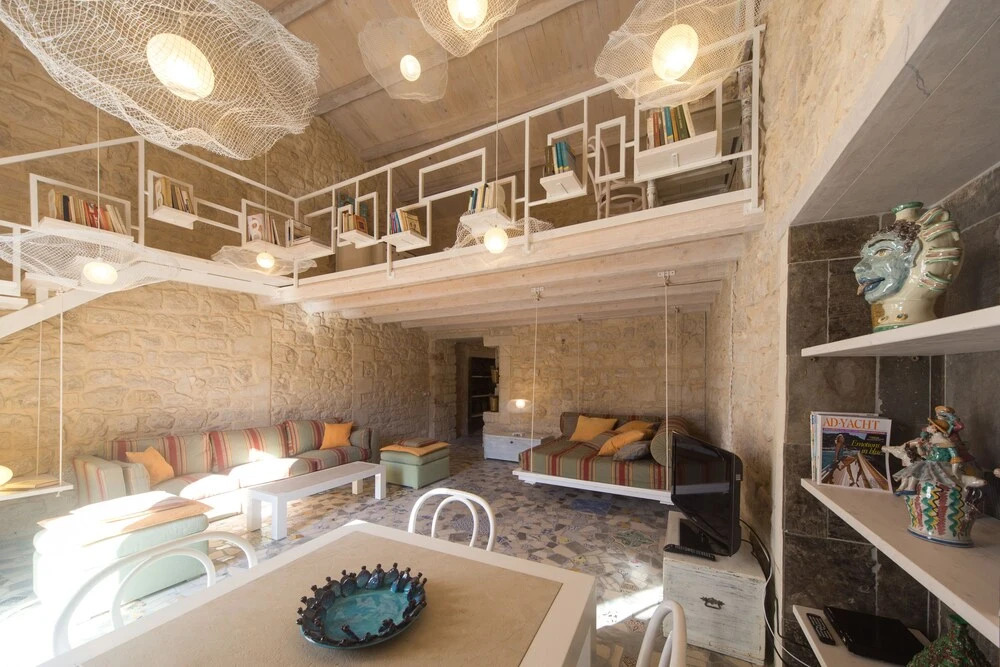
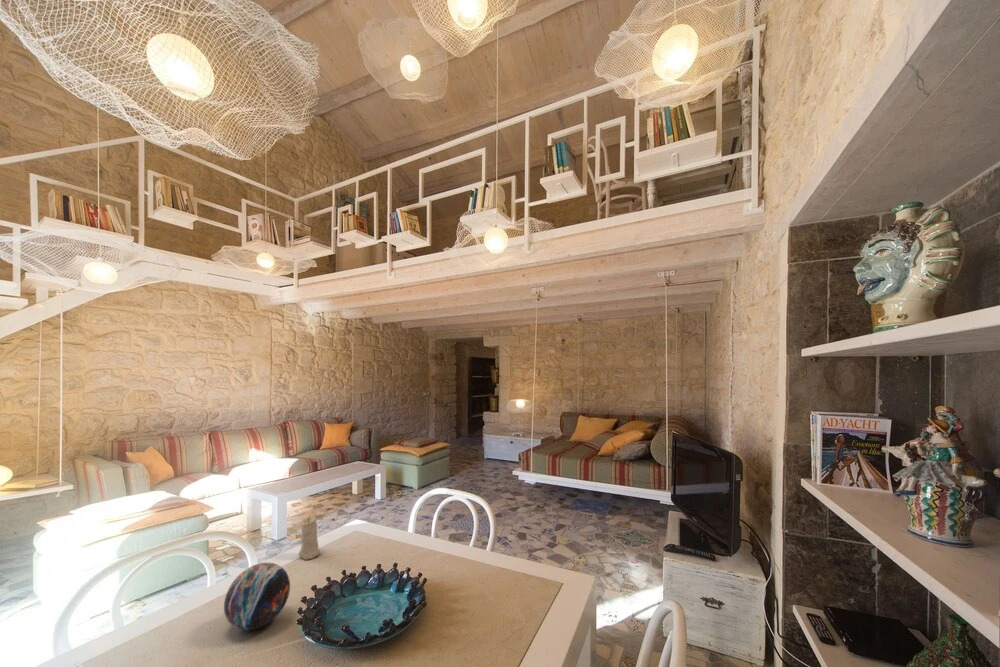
+ decorative orb [223,562,291,631]
+ candle [298,514,321,561]
